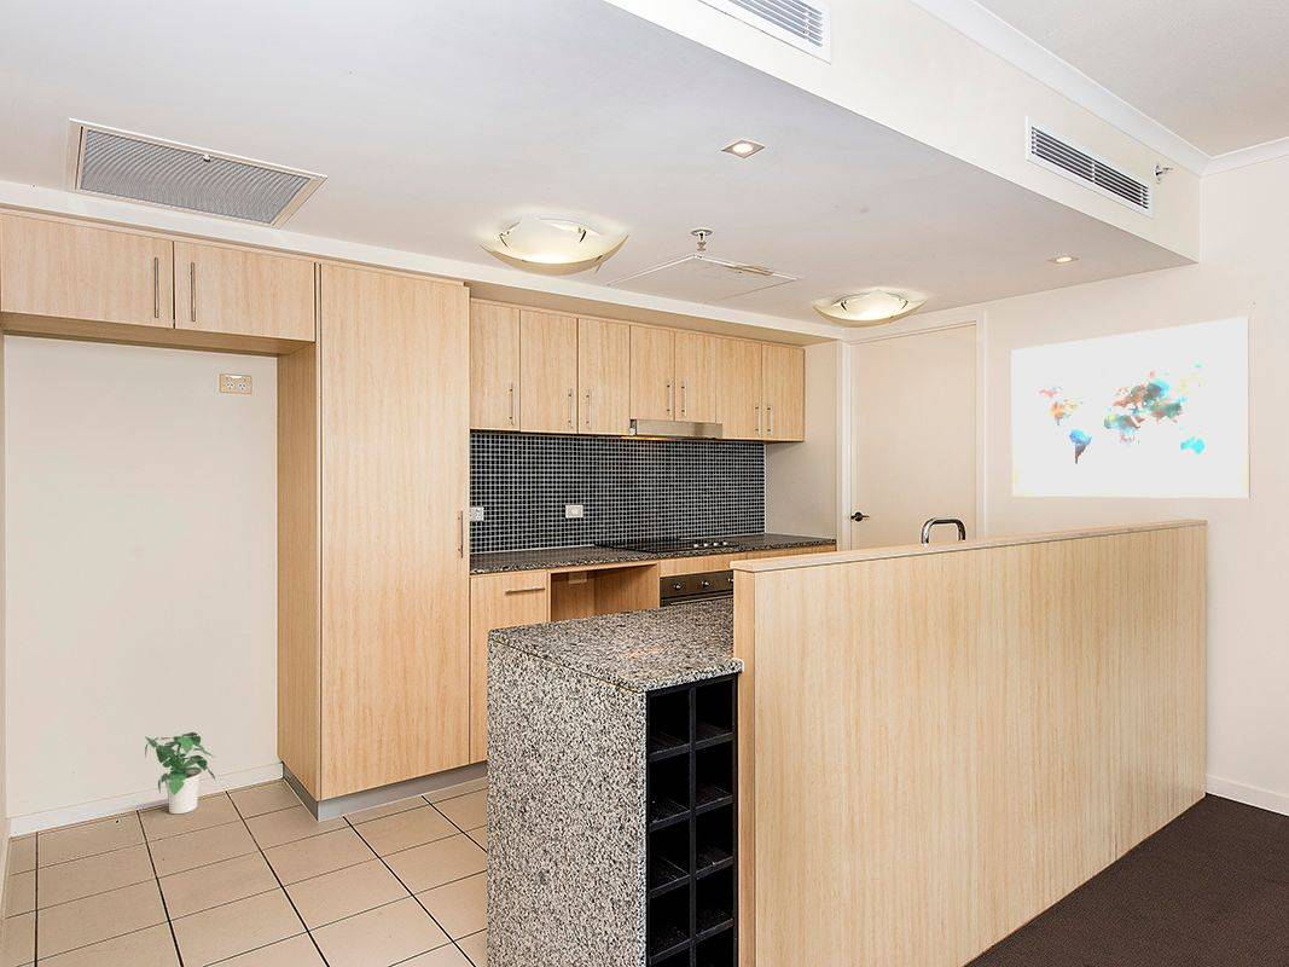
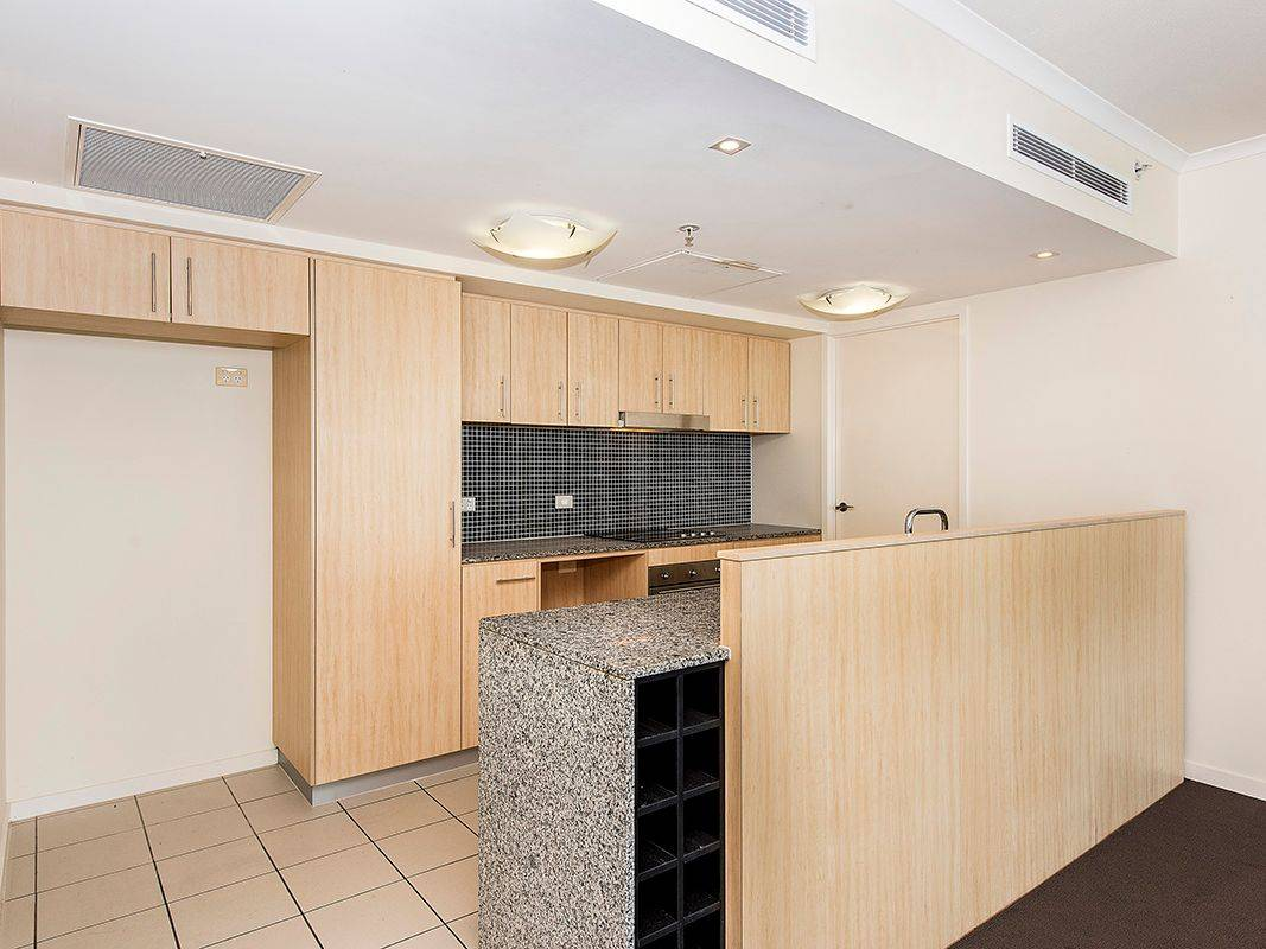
- potted plant [144,731,216,815]
- wall art [1010,315,1252,499]
